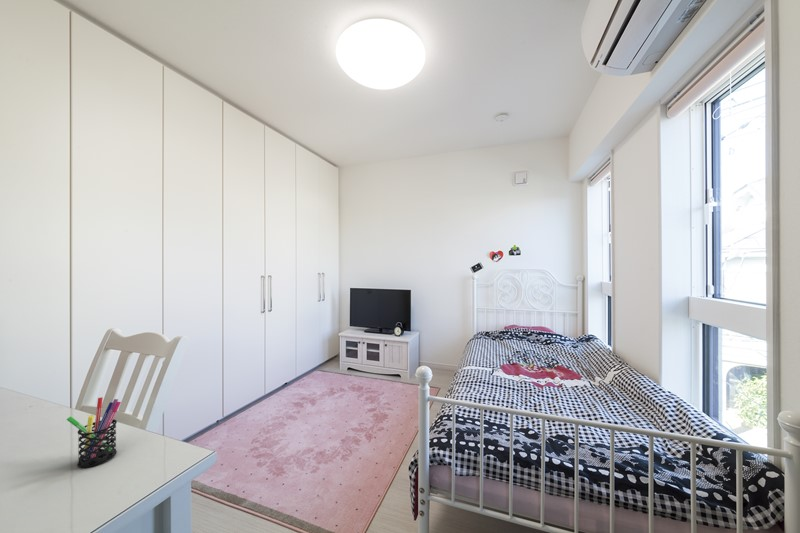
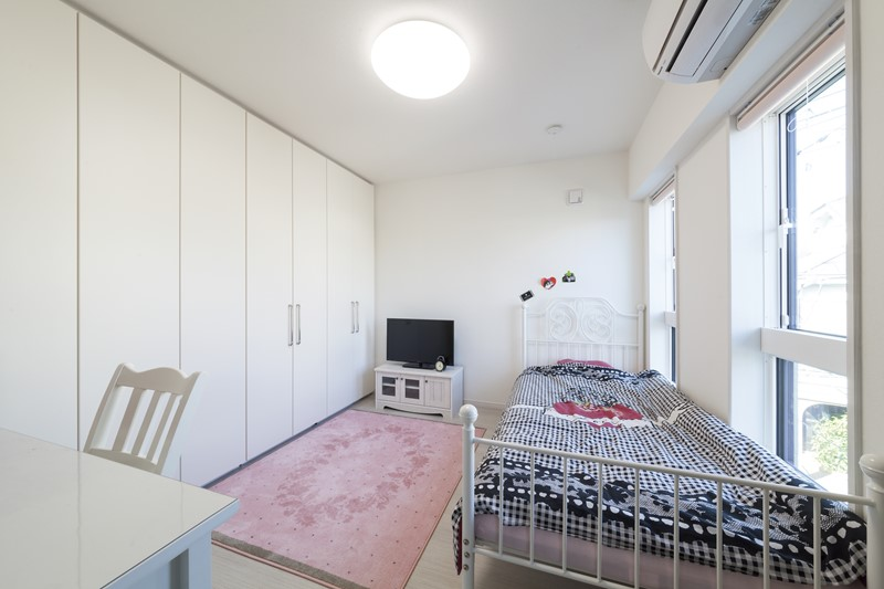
- pen holder [66,396,122,468]
